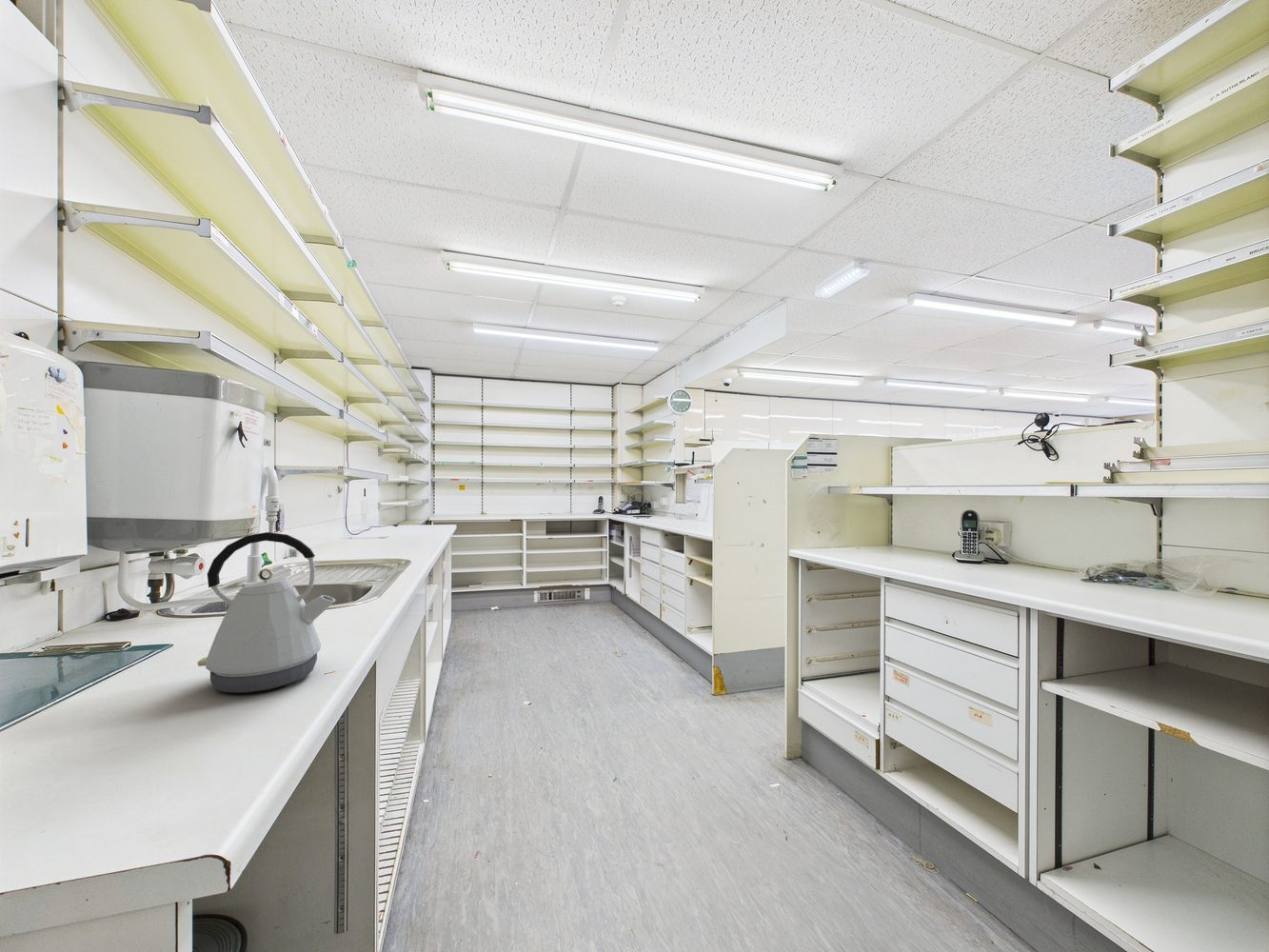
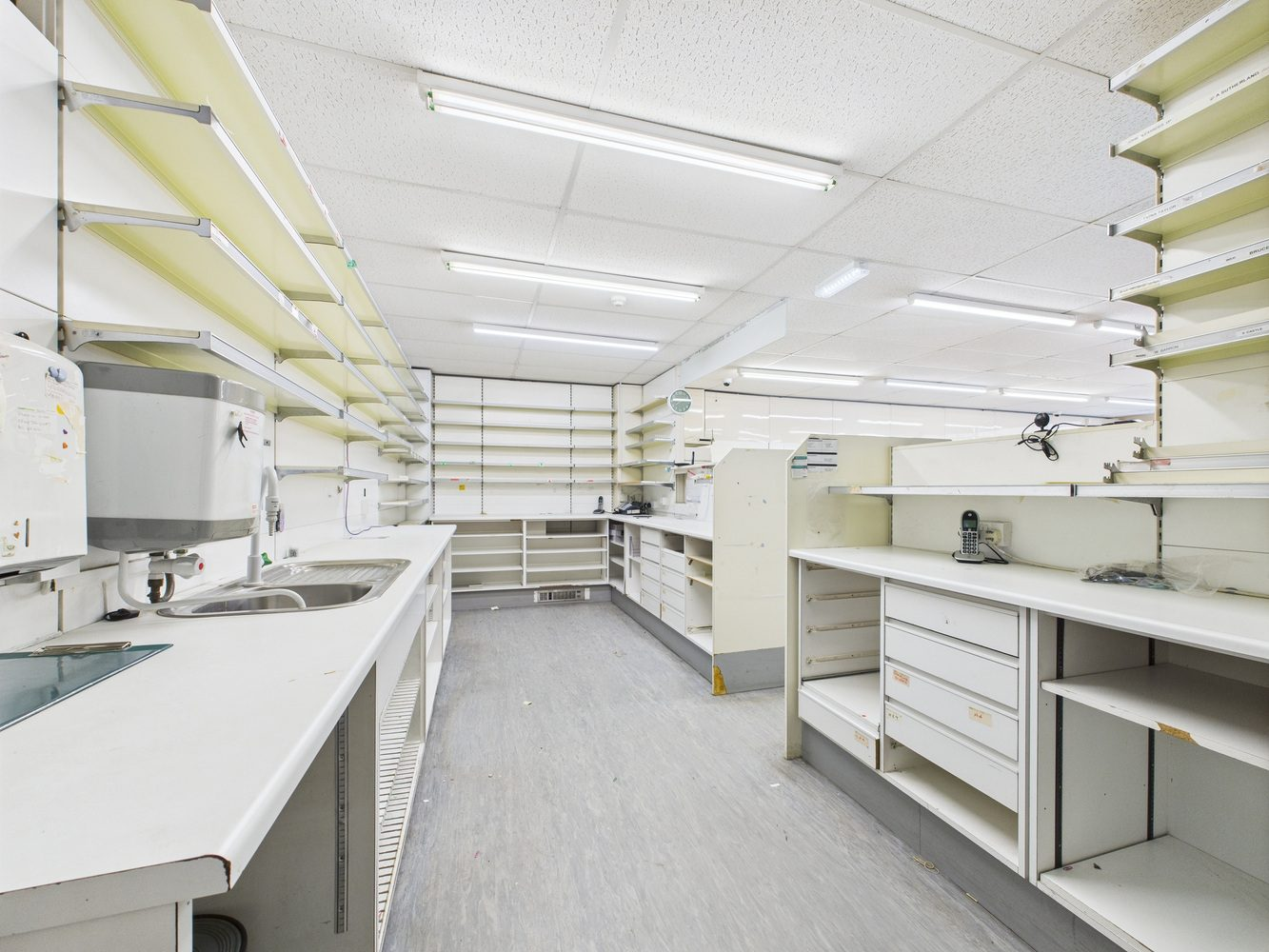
- kettle [197,531,336,694]
